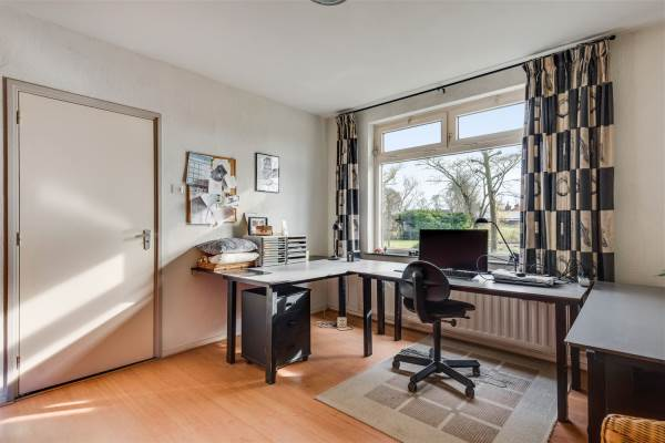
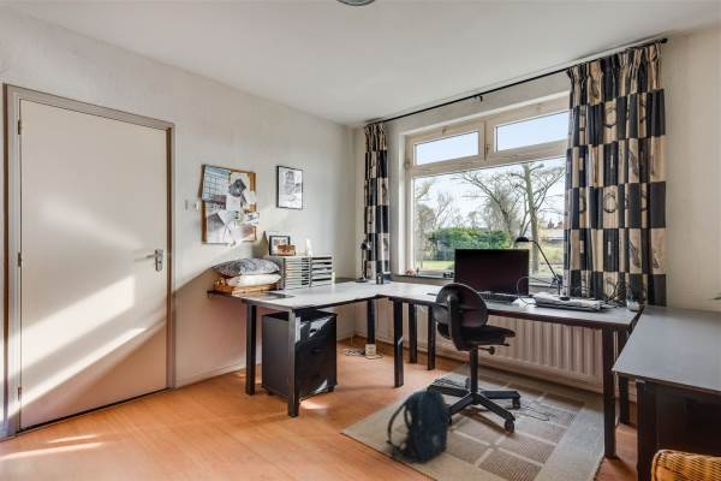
+ backpack [385,388,449,467]
